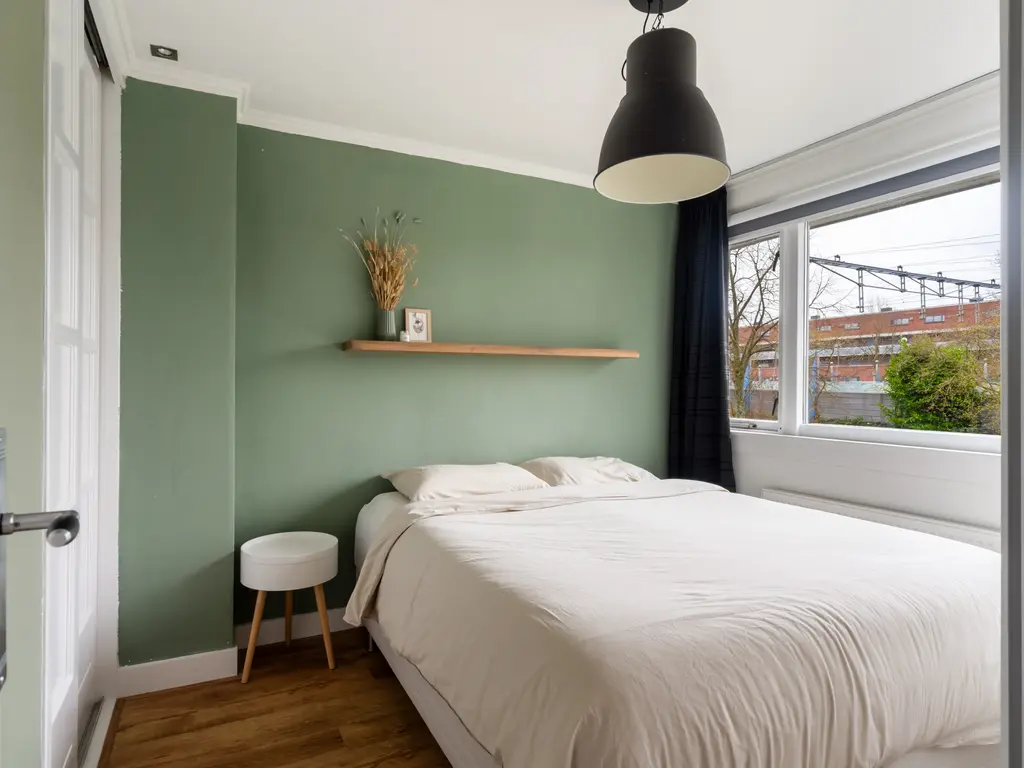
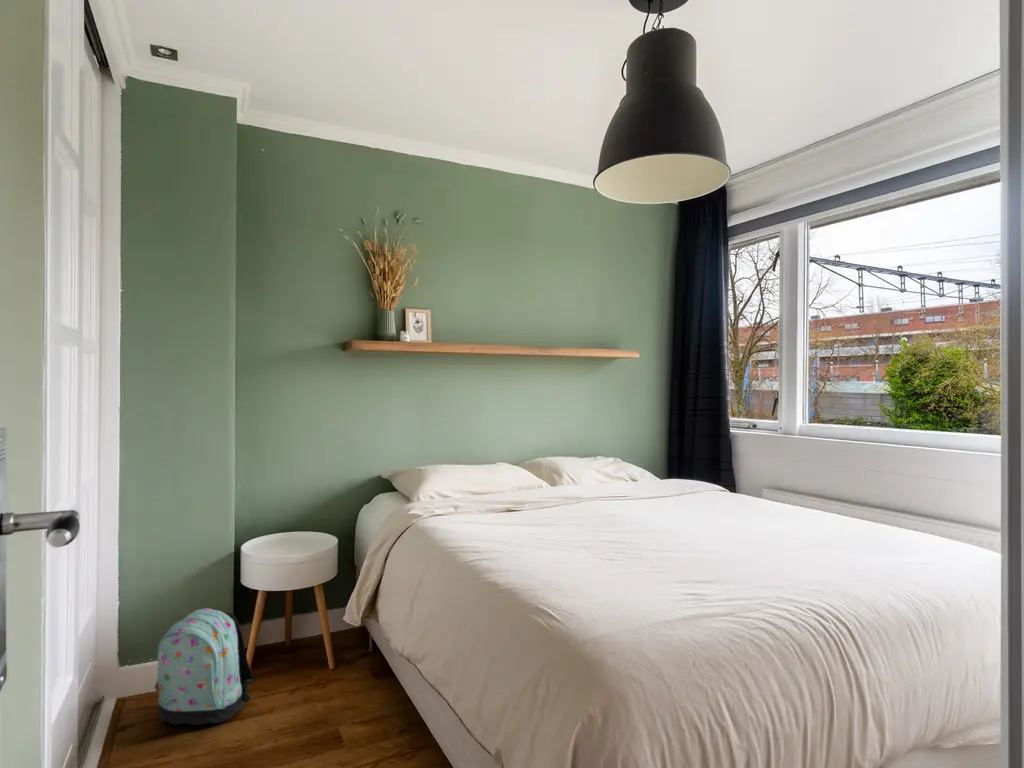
+ backpack [153,607,255,726]
